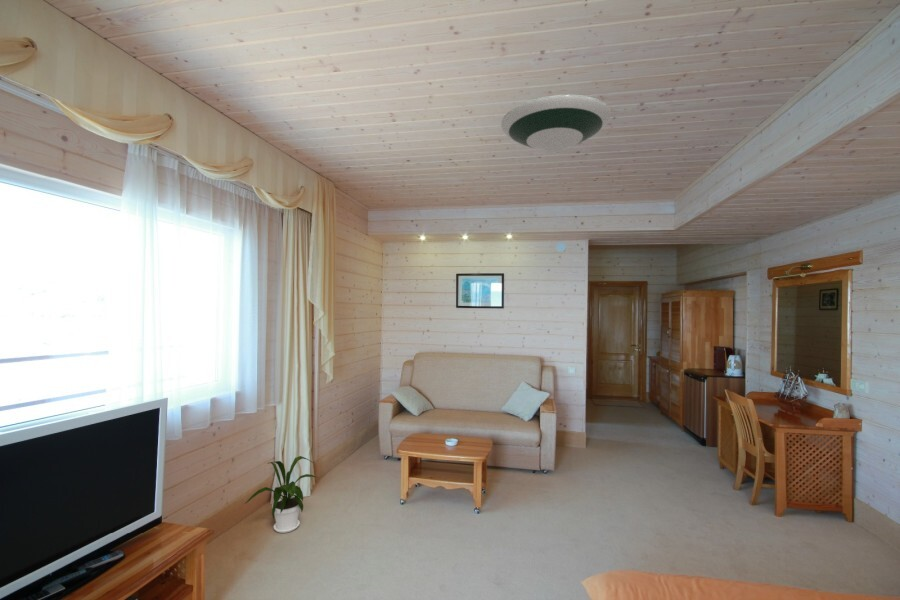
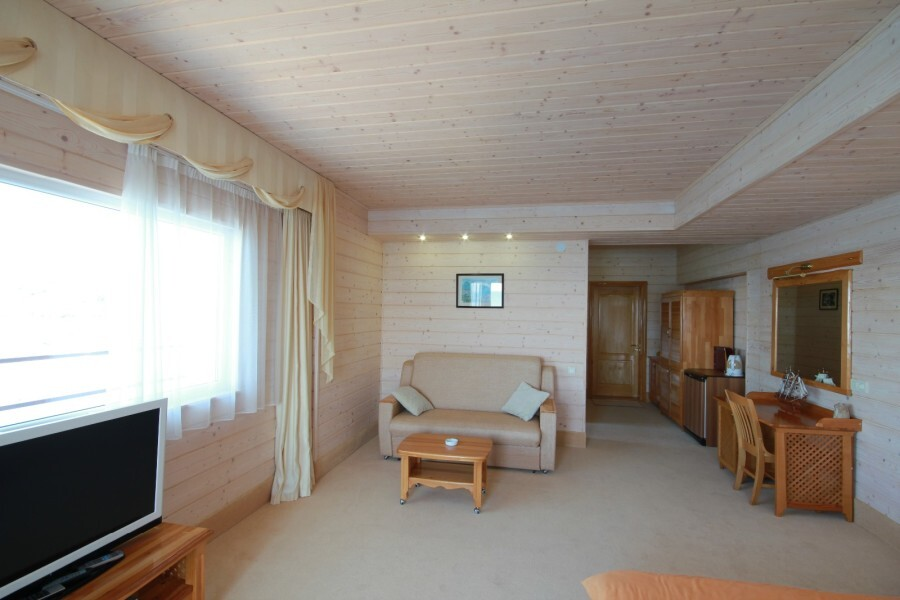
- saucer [500,94,612,153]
- house plant [243,455,319,534]
